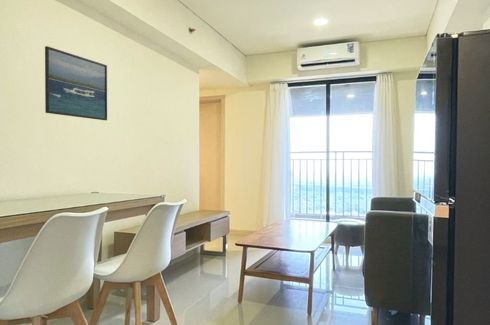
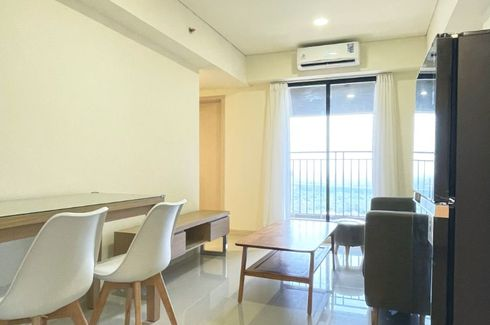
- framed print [44,45,108,121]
